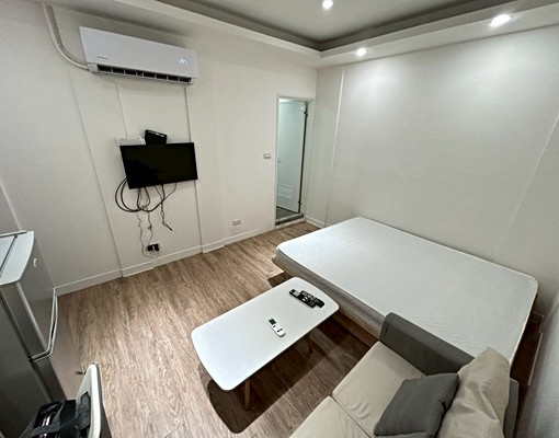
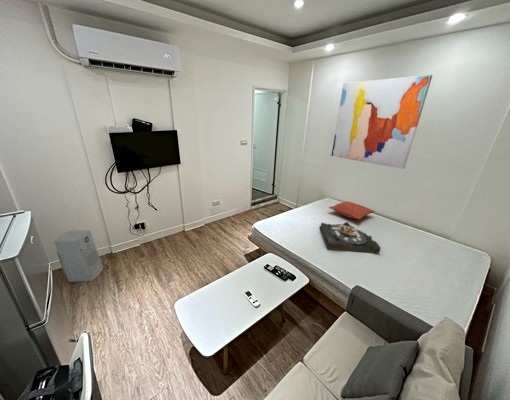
+ wall art [330,74,433,170]
+ air purifier [53,229,104,283]
+ pillow [328,200,376,221]
+ serving tray [319,221,382,255]
